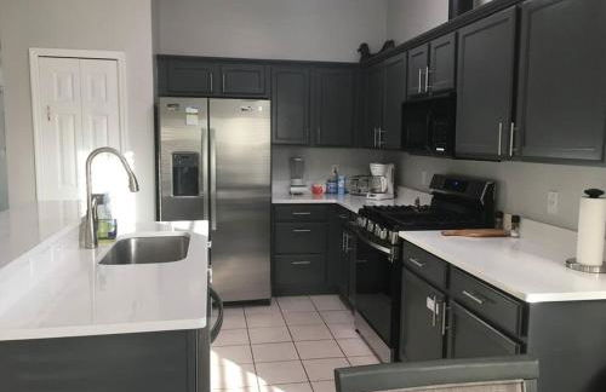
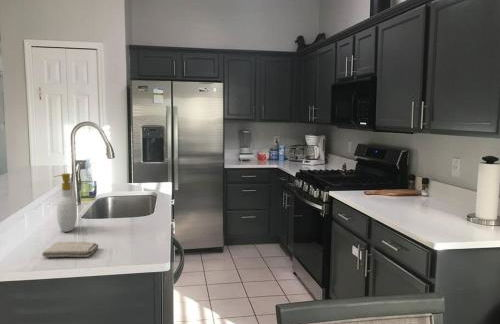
+ washcloth [41,240,99,258]
+ soap bottle [54,172,78,233]
